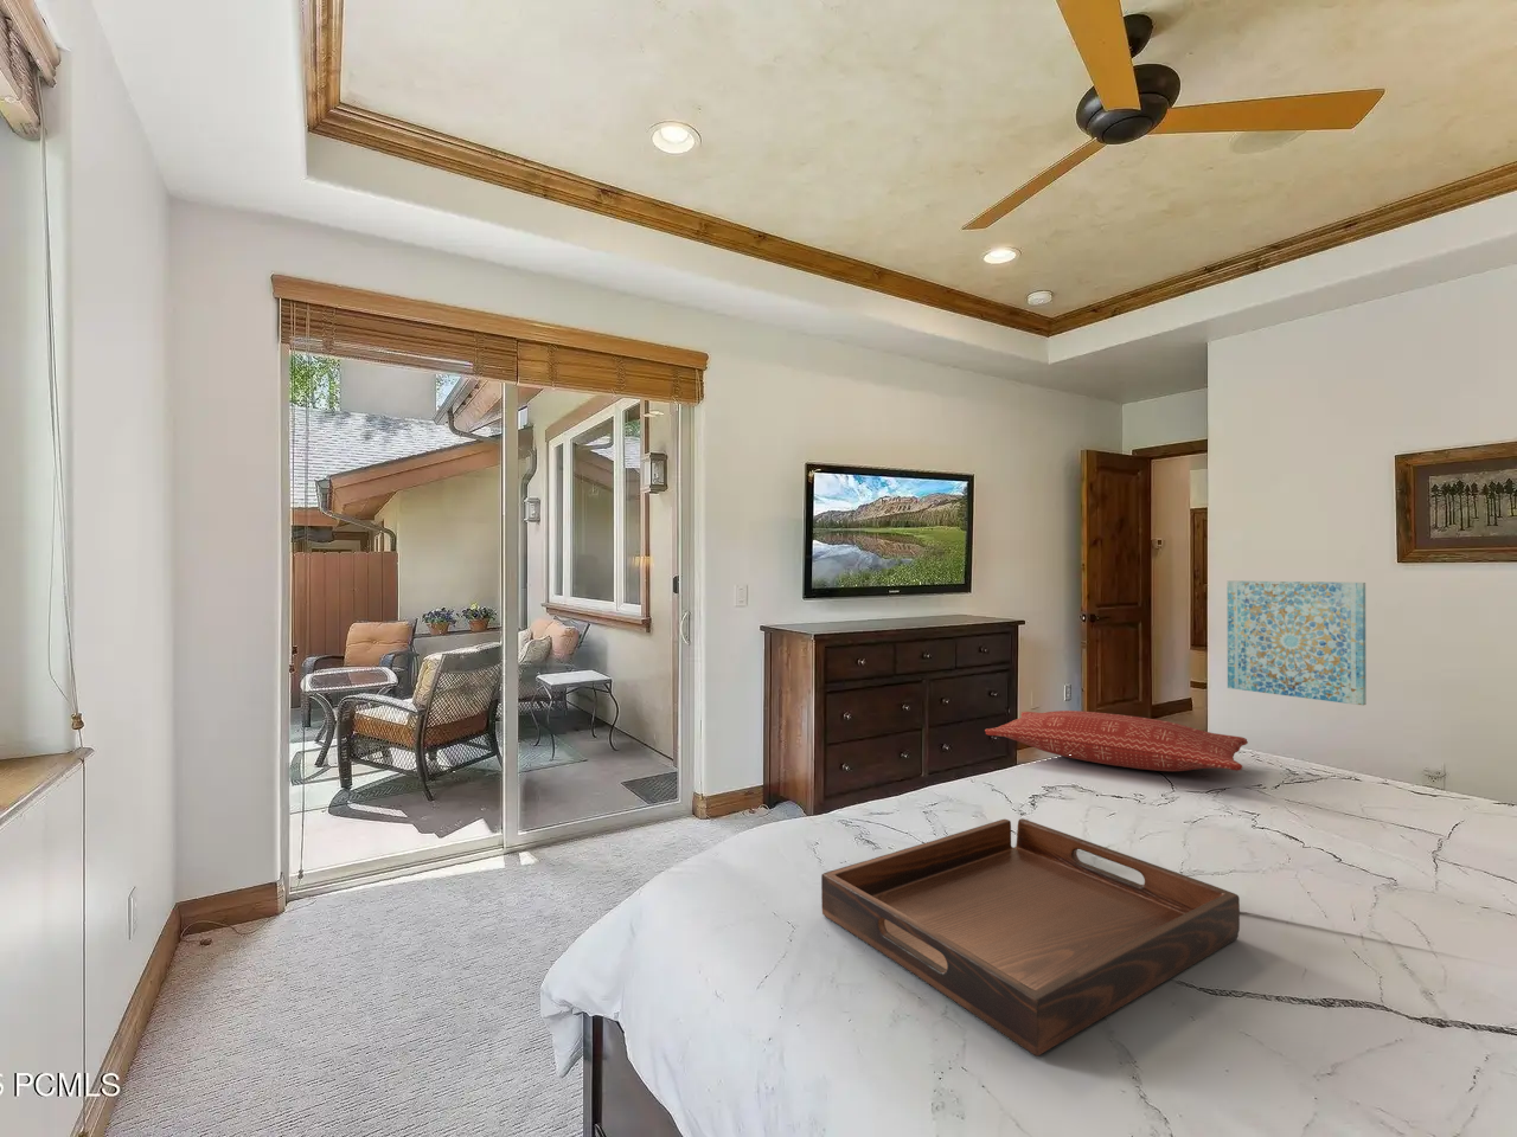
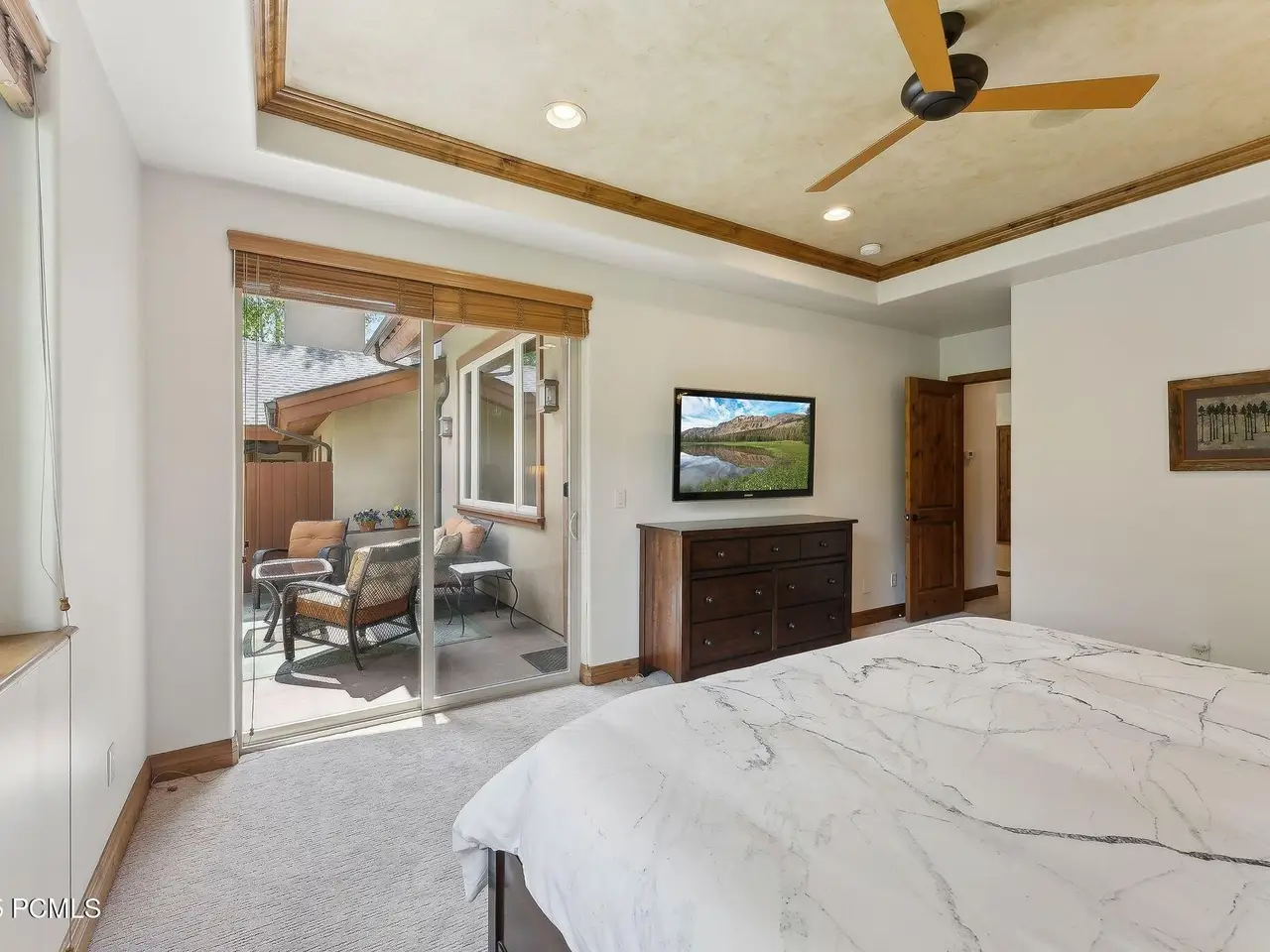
- serving tray [821,817,1241,1057]
- wall art [1226,580,1368,707]
- pillow [984,709,1249,773]
